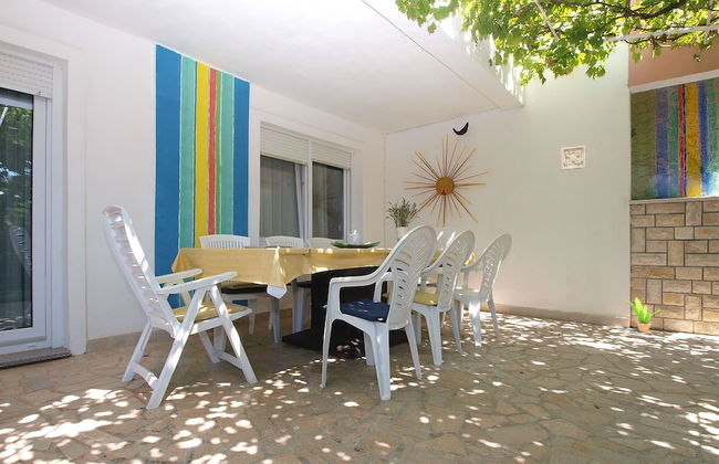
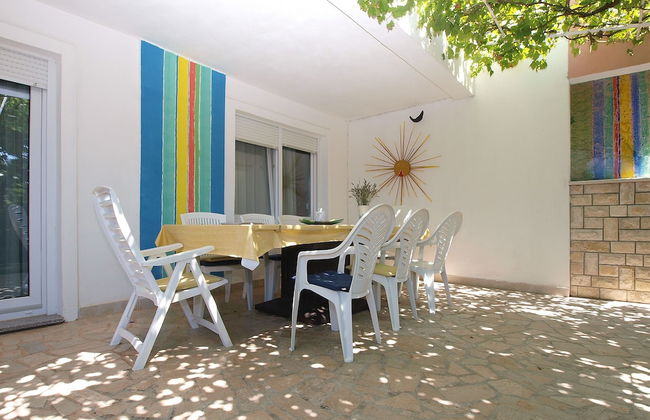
- wall ornament [560,145,587,171]
- potted plant [626,296,663,334]
